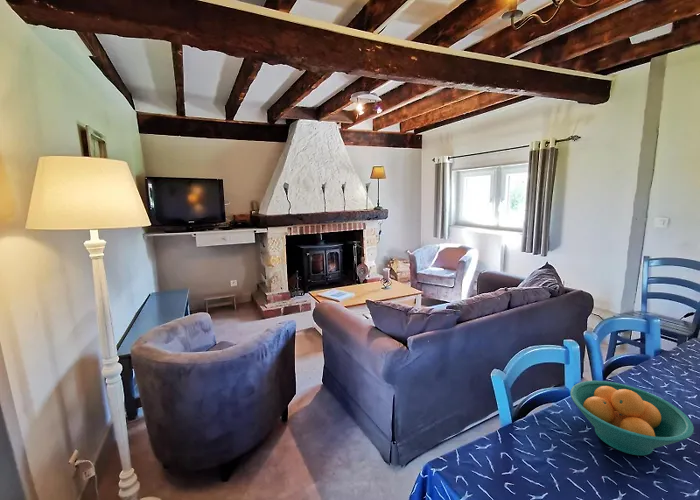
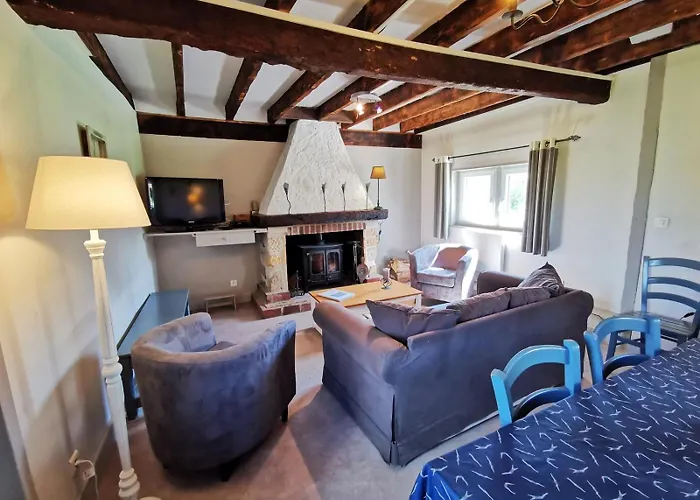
- fruit bowl [569,380,695,456]
